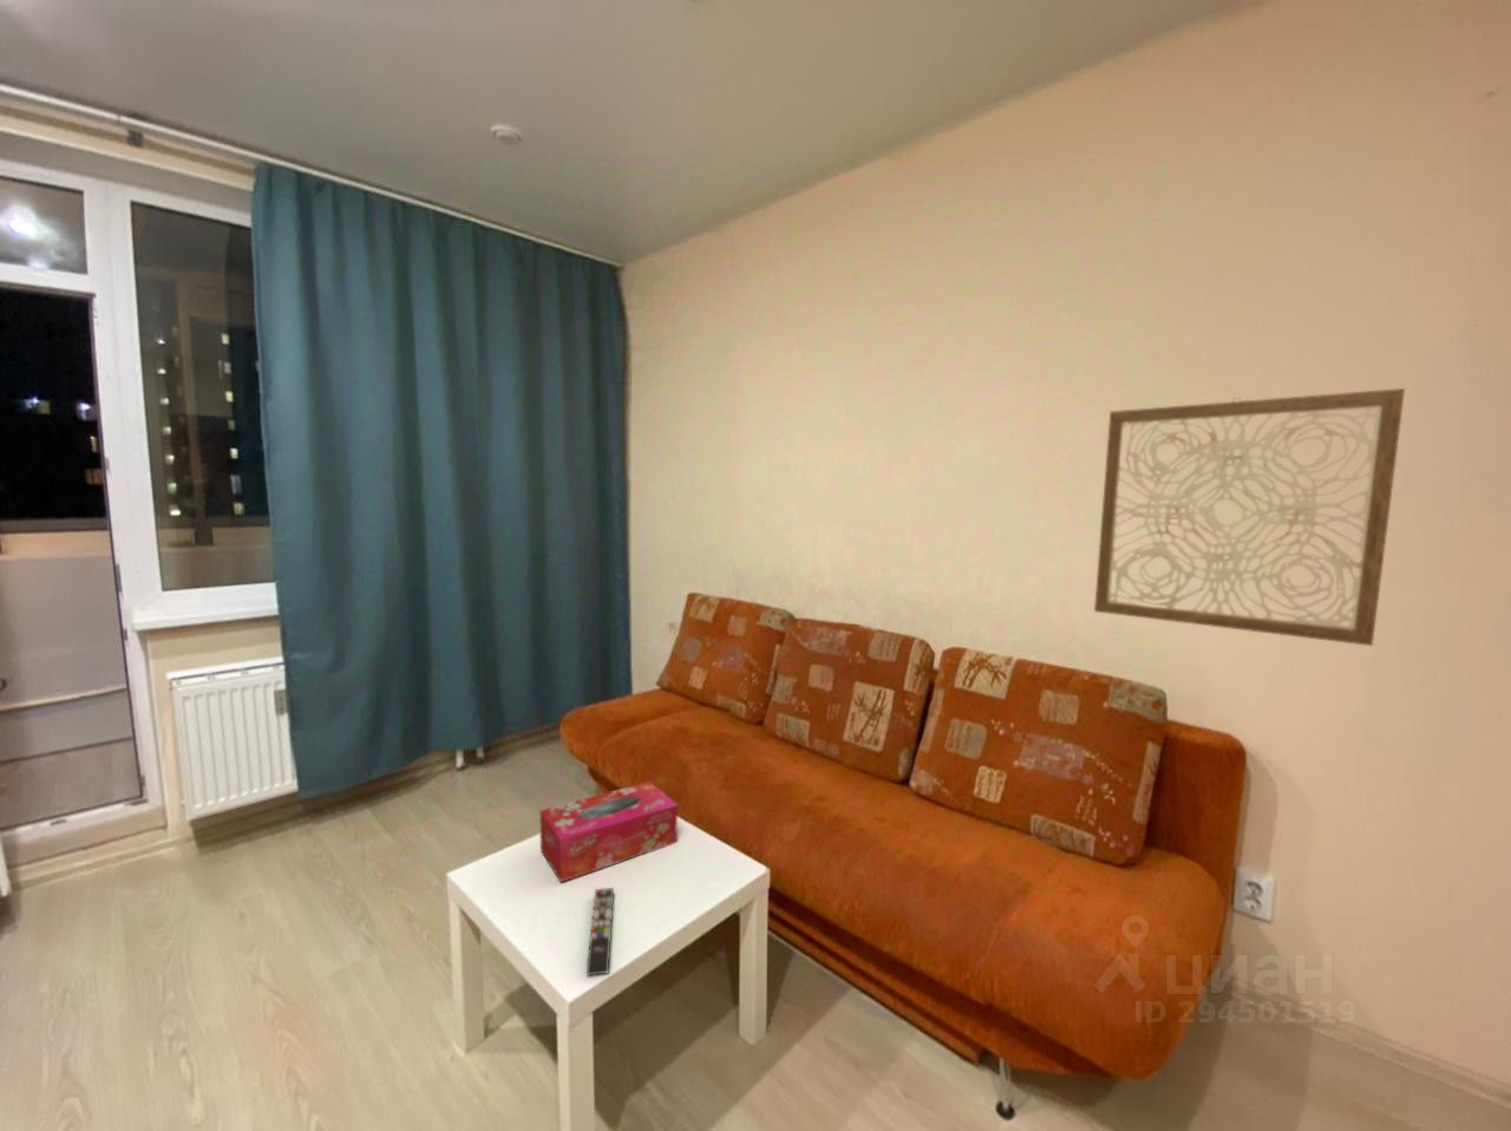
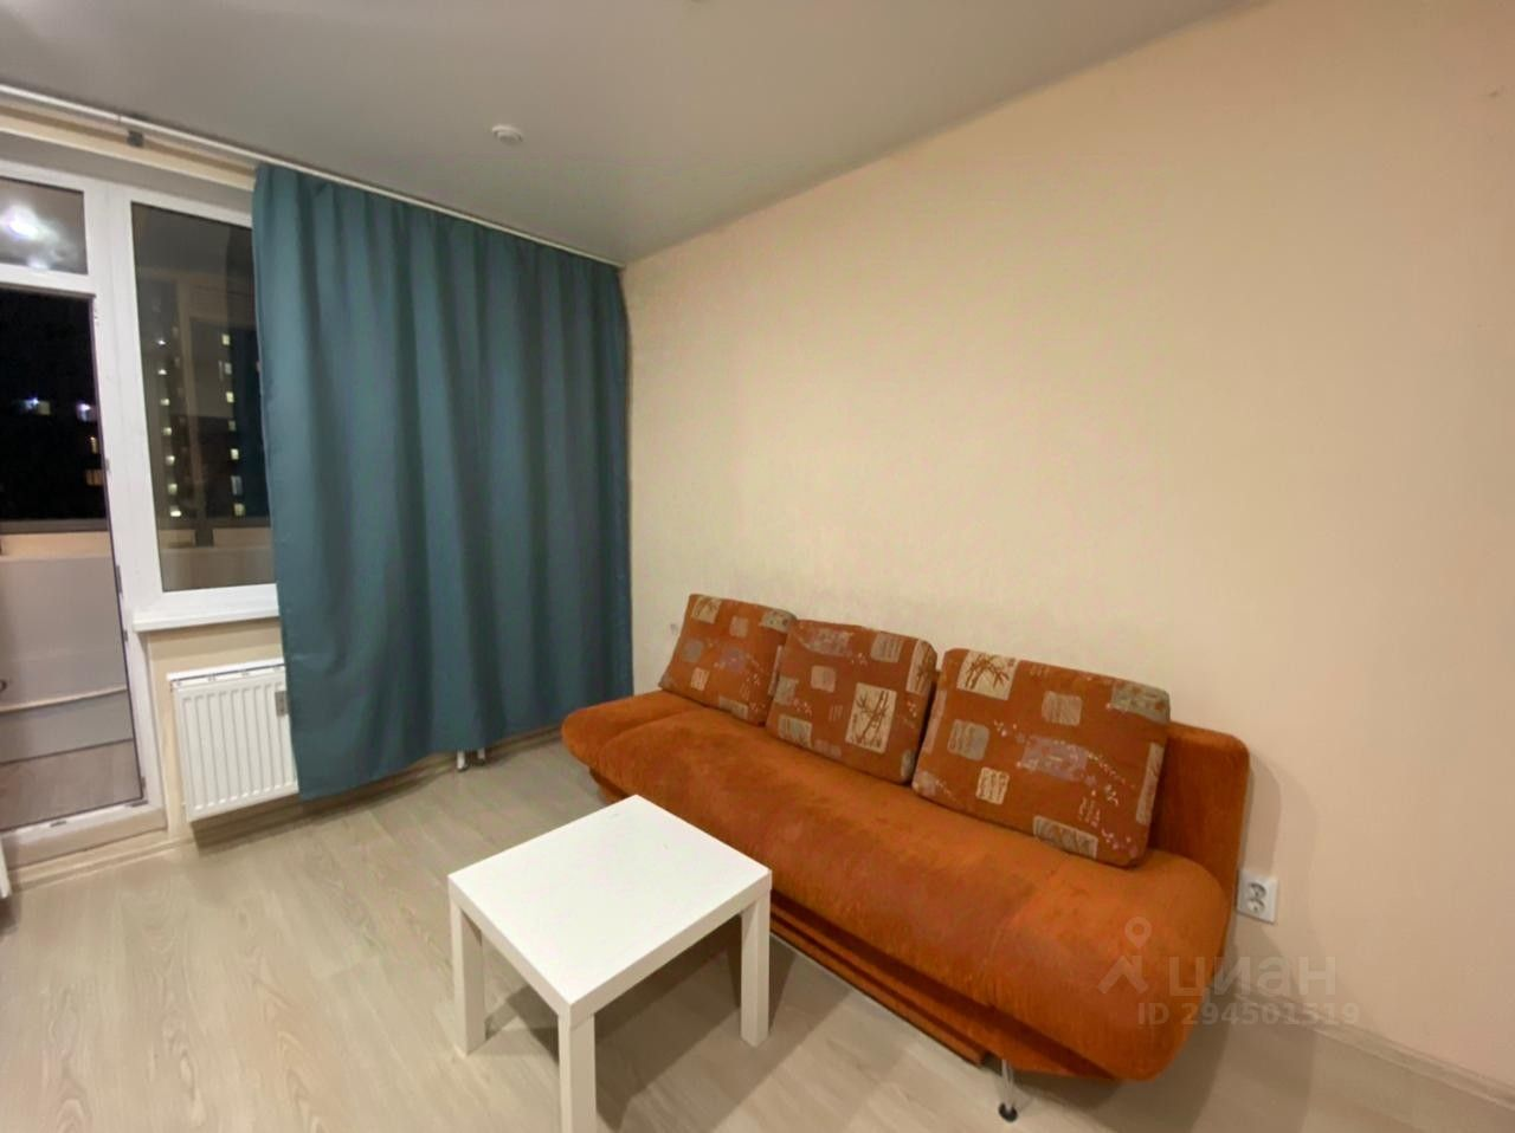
- wall art [1093,387,1406,647]
- tissue box [539,781,678,883]
- remote control [586,886,615,977]
